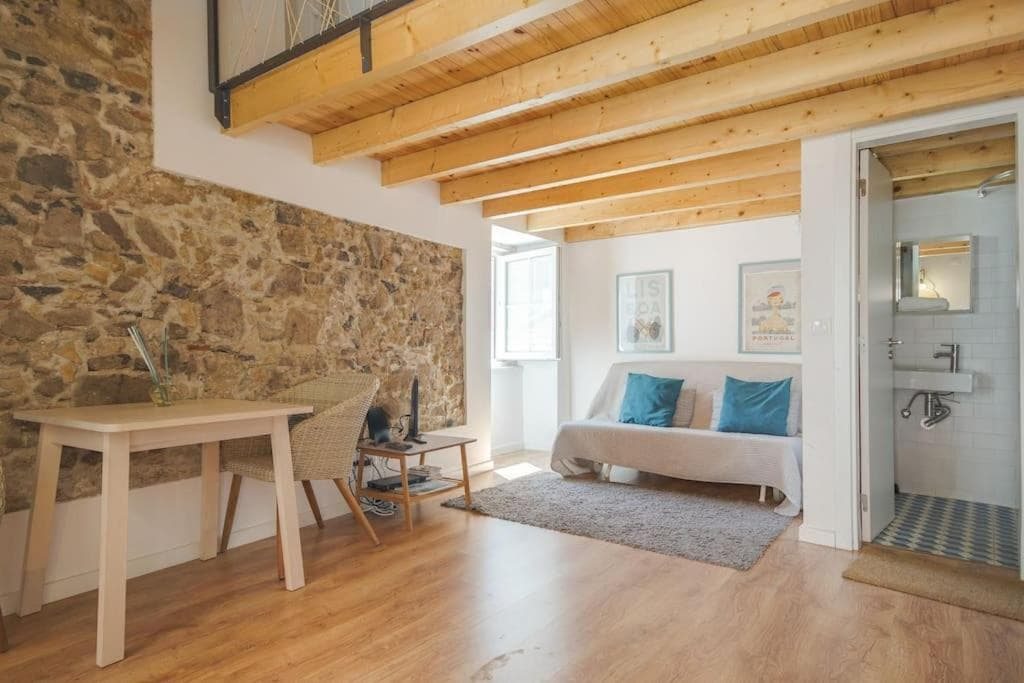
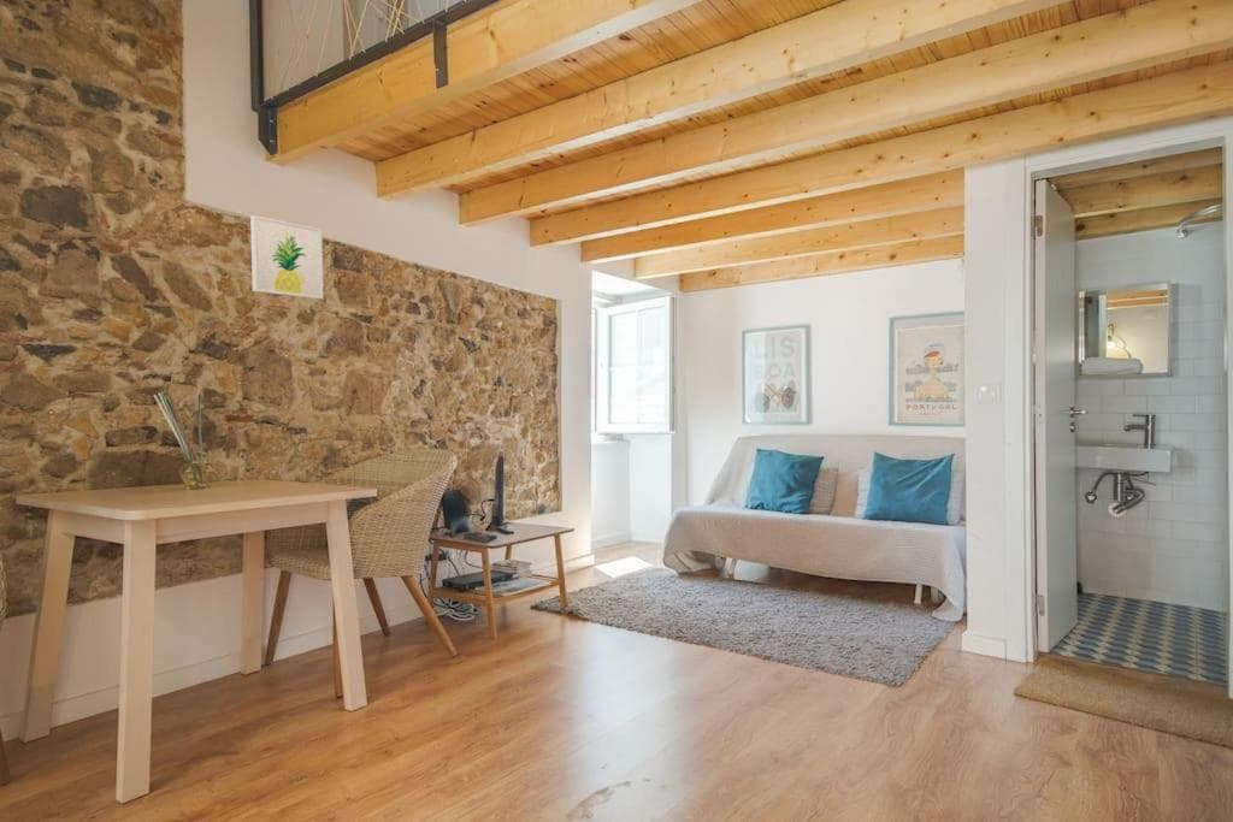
+ wall art [249,214,324,301]
